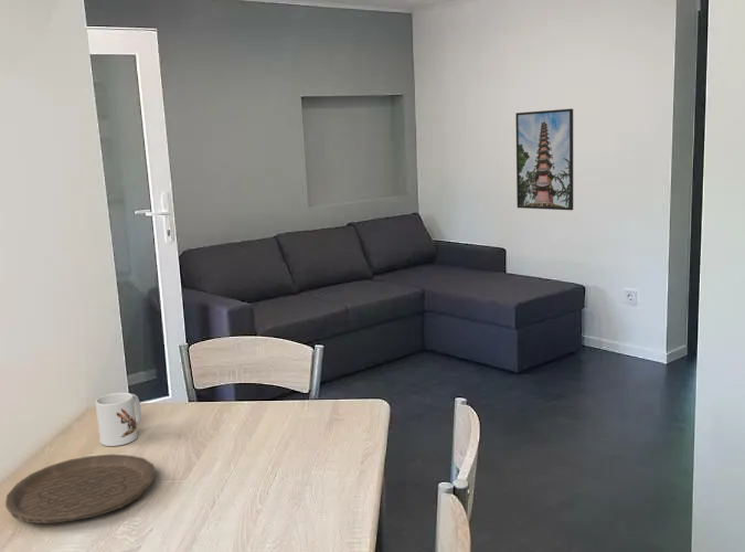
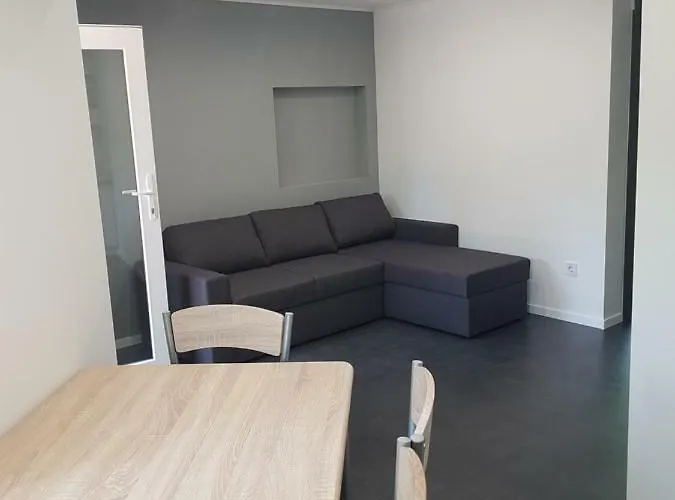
- mug [94,392,142,447]
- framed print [514,107,574,211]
- plate [4,454,157,524]
